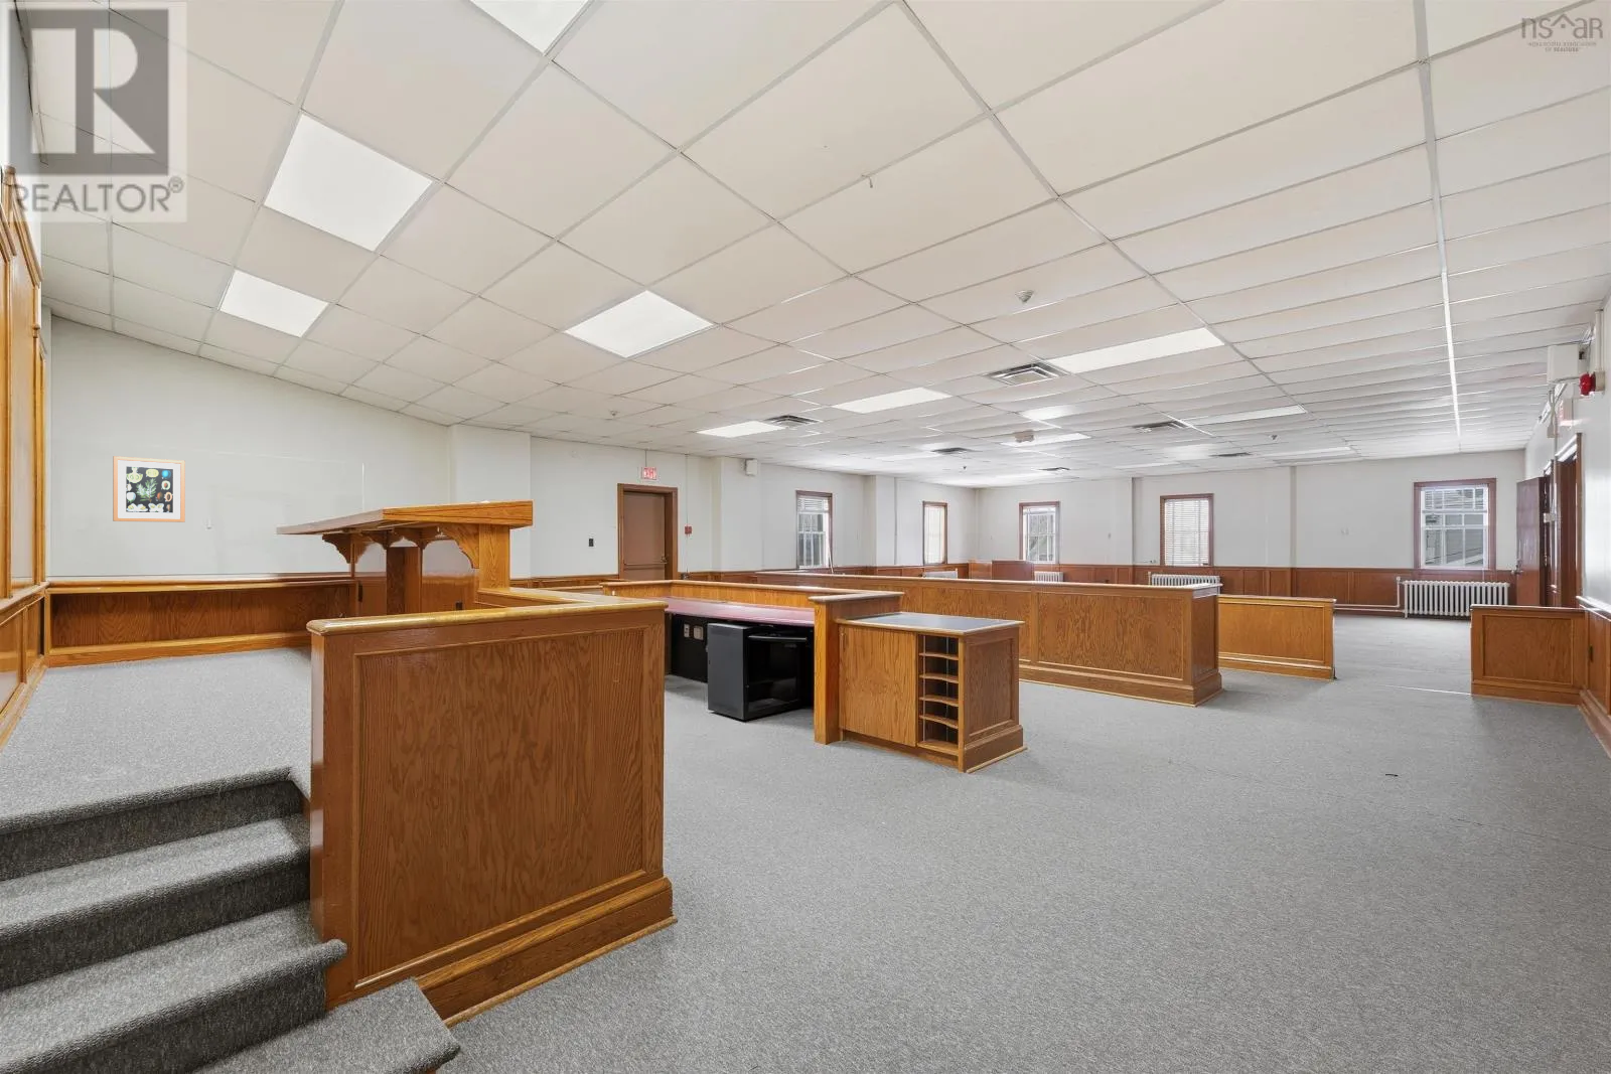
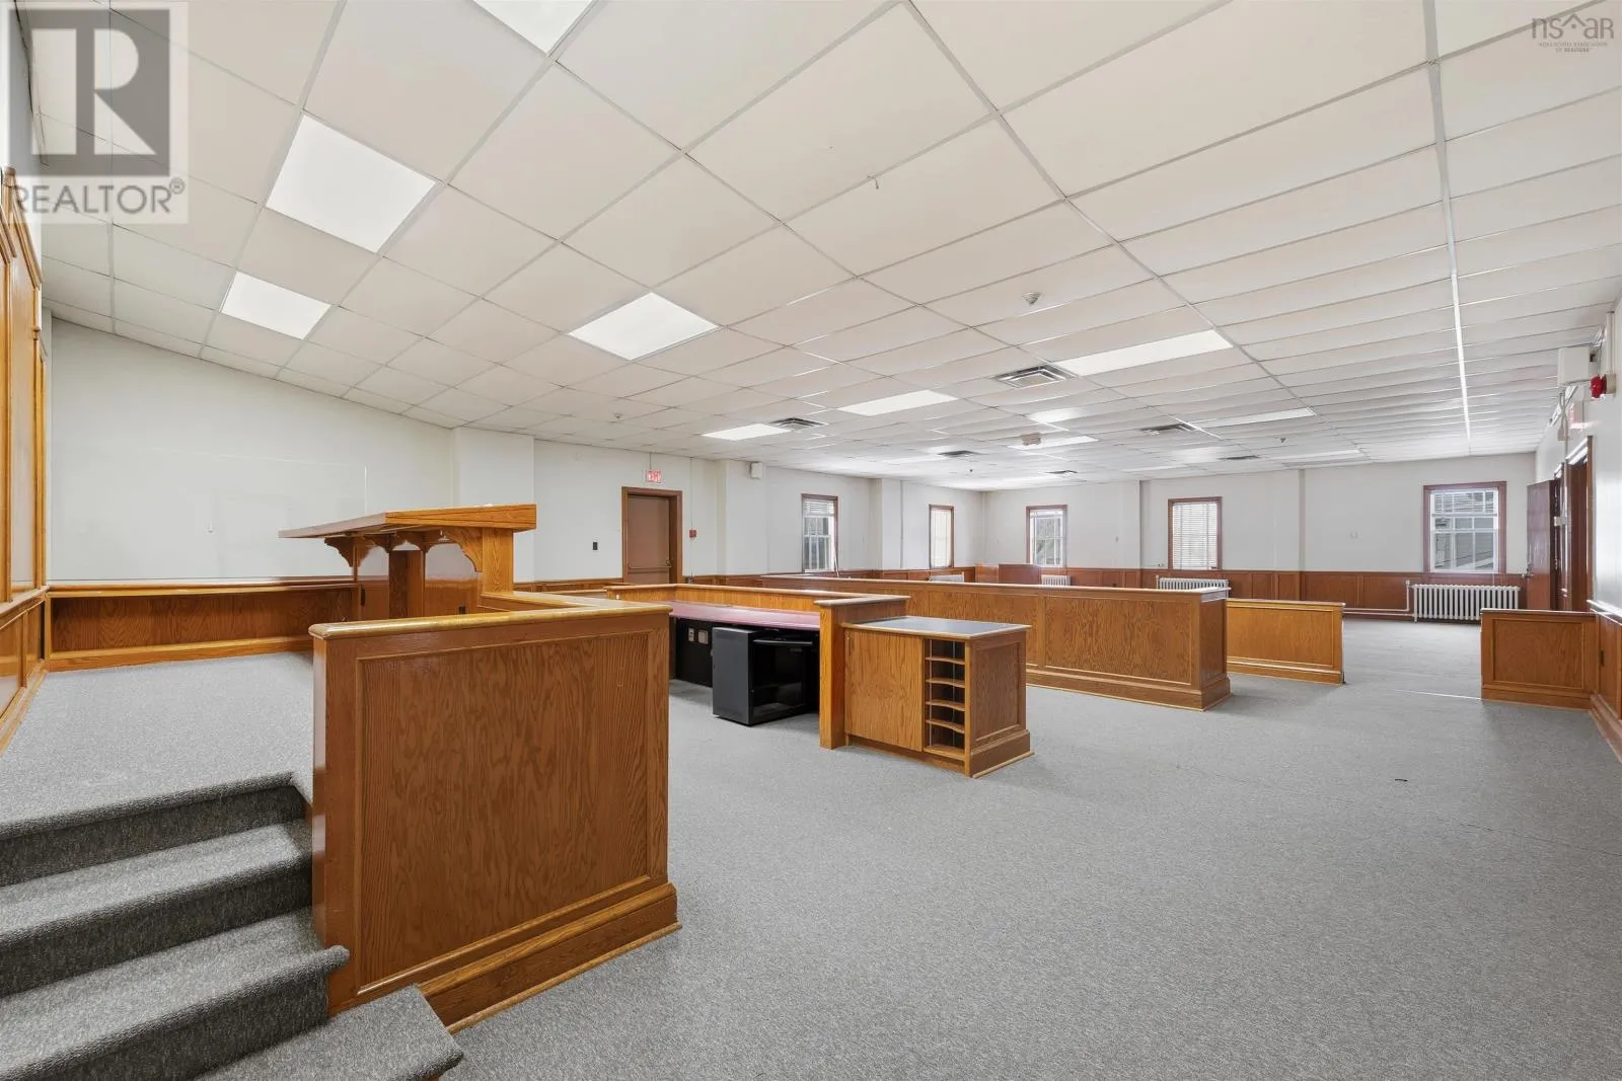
- wall art [111,455,186,524]
